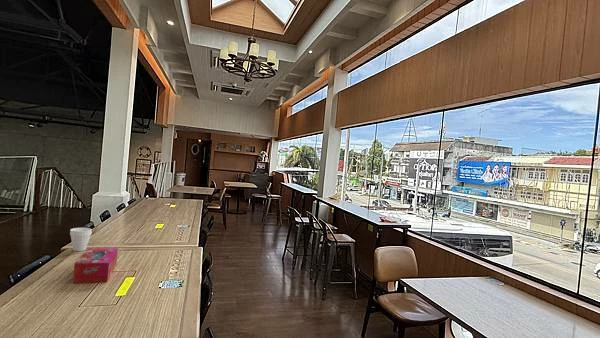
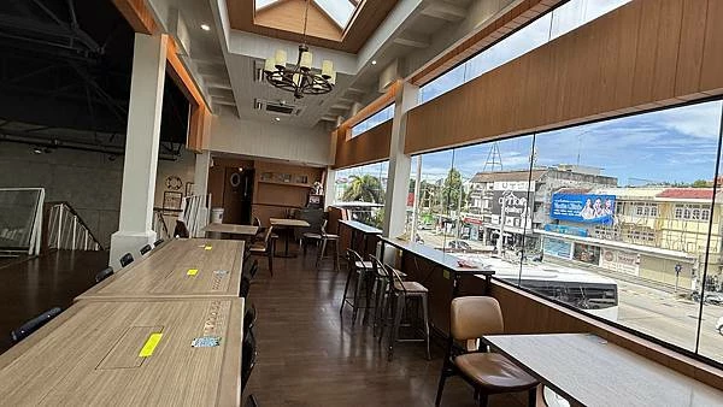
- cup [69,227,93,252]
- tissue box [72,247,119,284]
